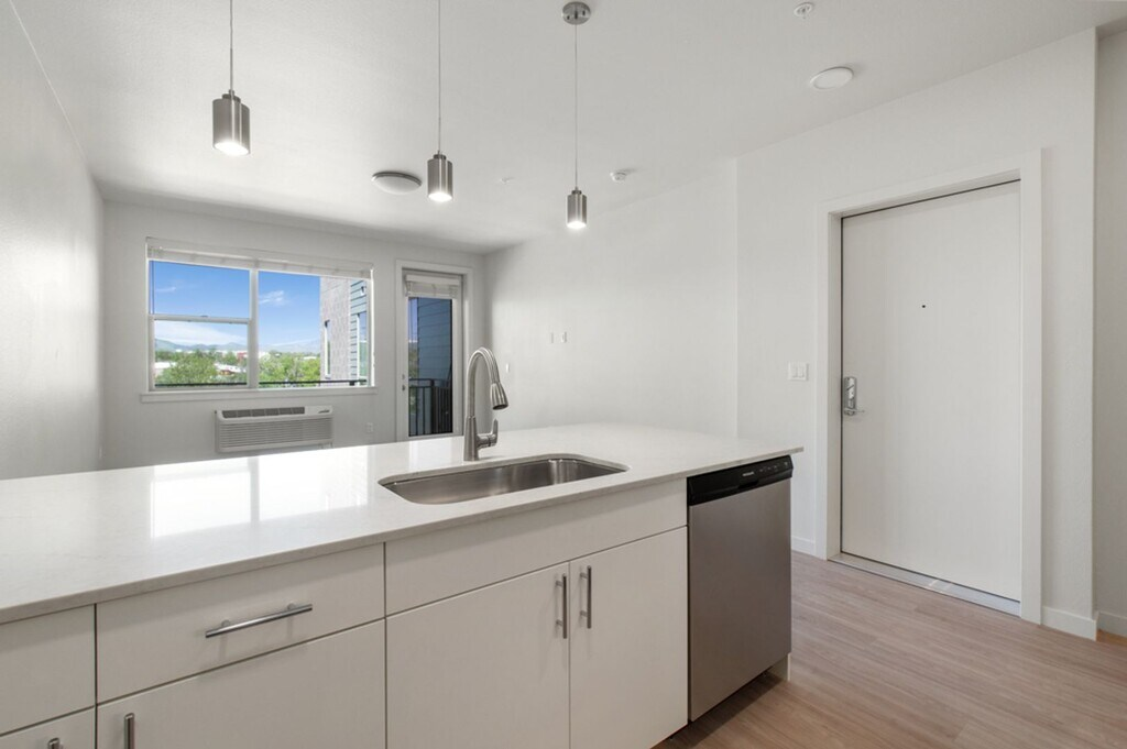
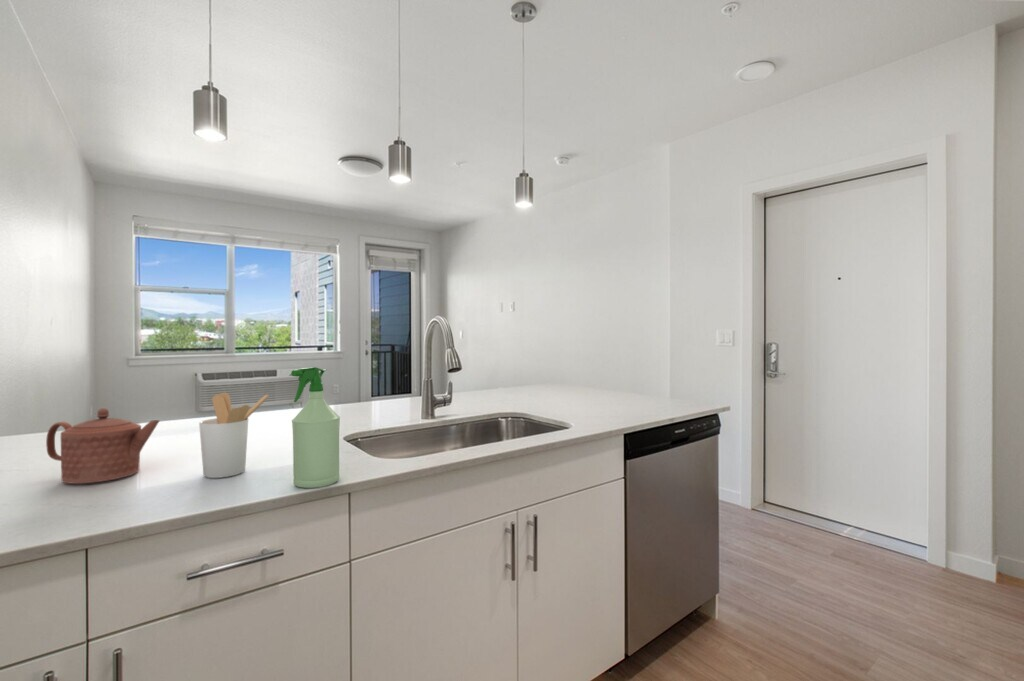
+ spray bottle [290,366,341,489]
+ utensil holder [198,392,269,479]
+ teapot [45,407,161,485]
